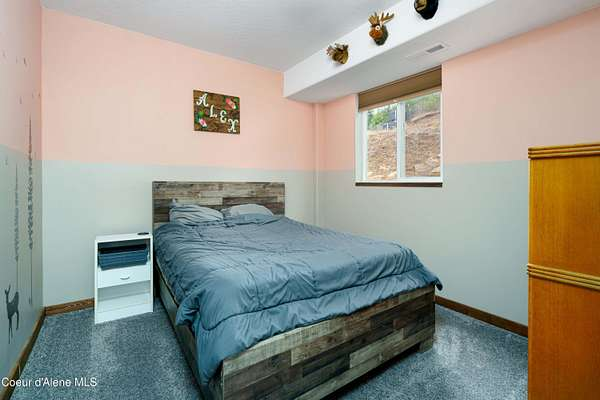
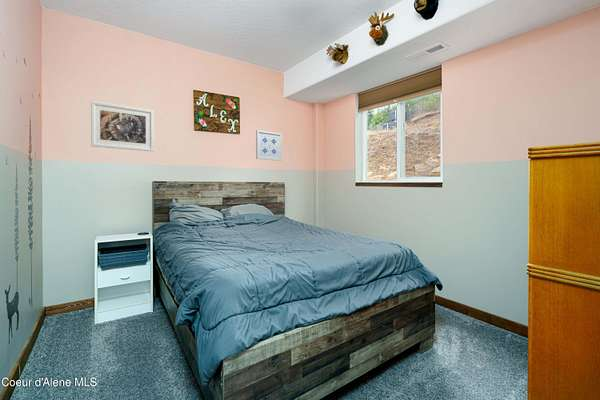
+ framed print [90,100,155,152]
+ wall art [255,129,283,162]
